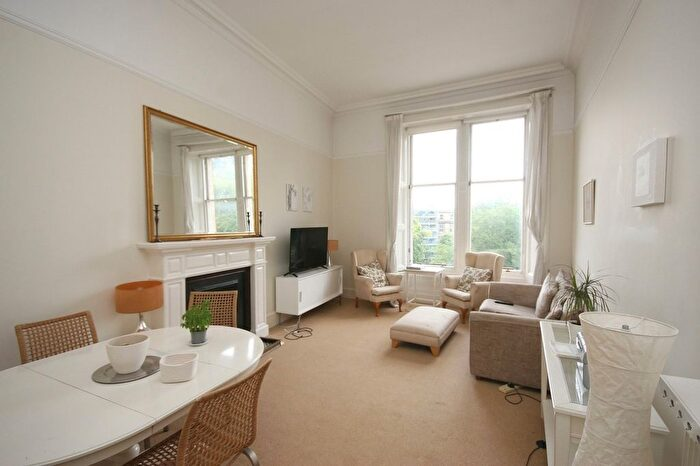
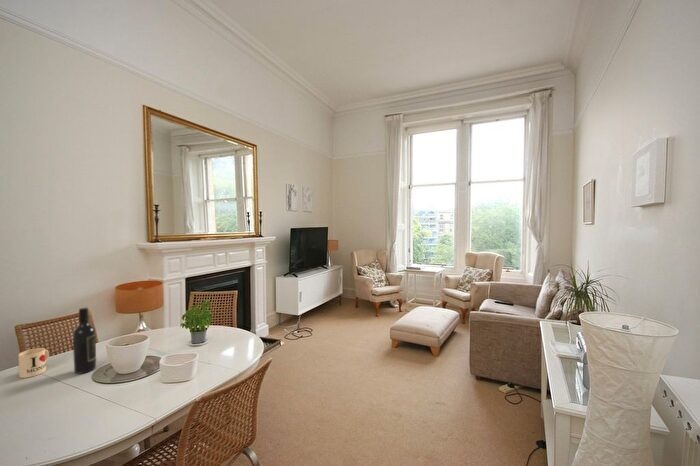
+ mug [18,347,50,379]
+ wine bottle [72,307,97,375]
